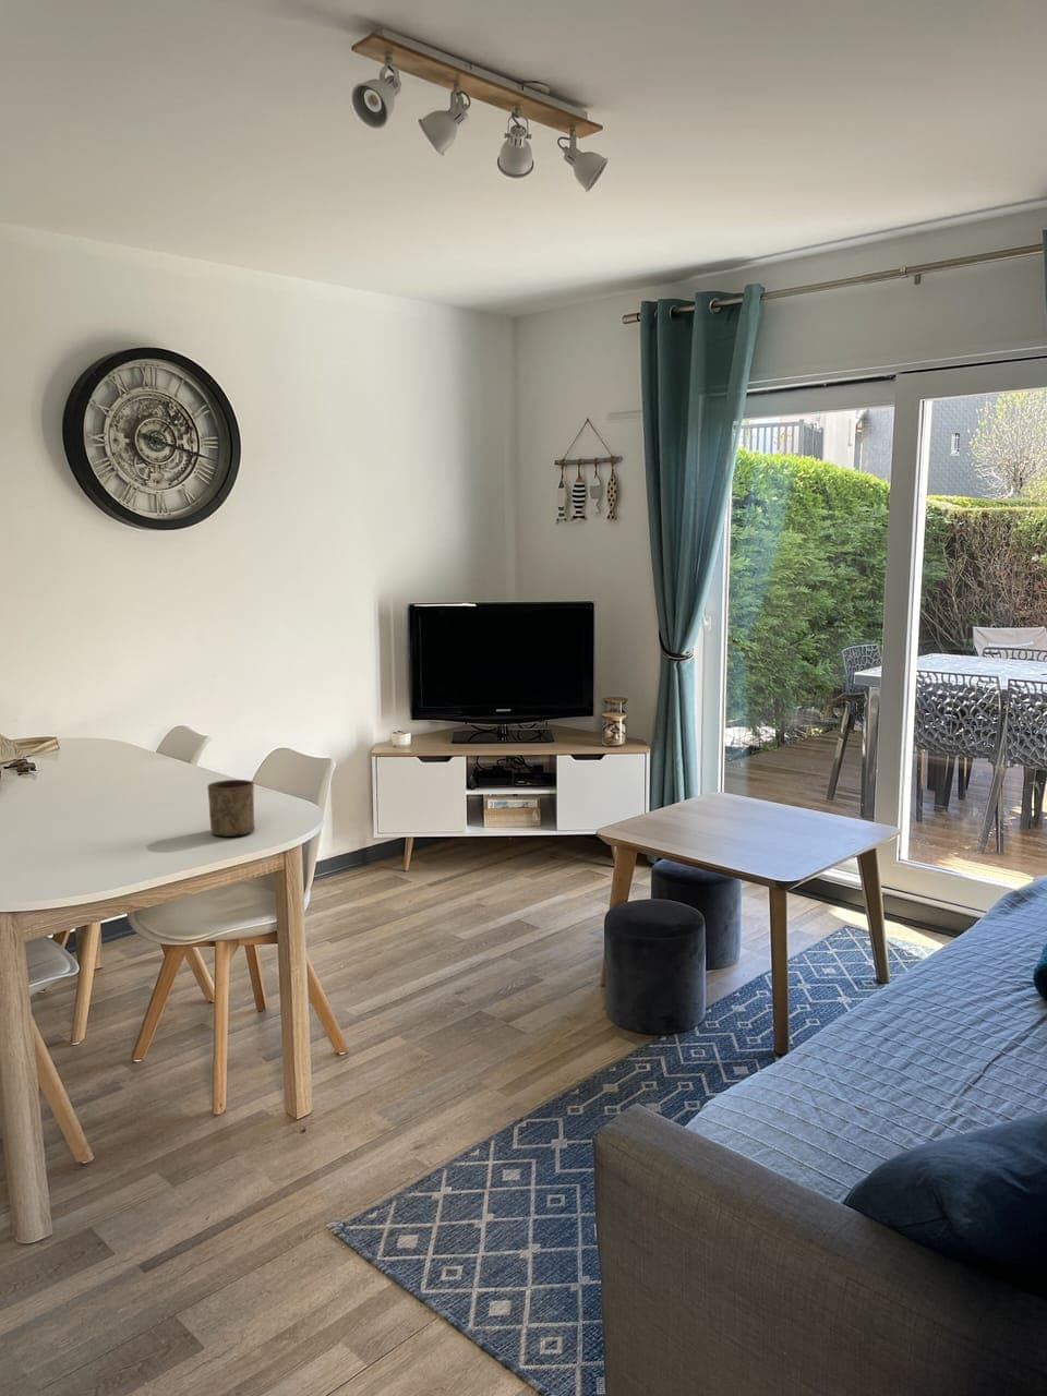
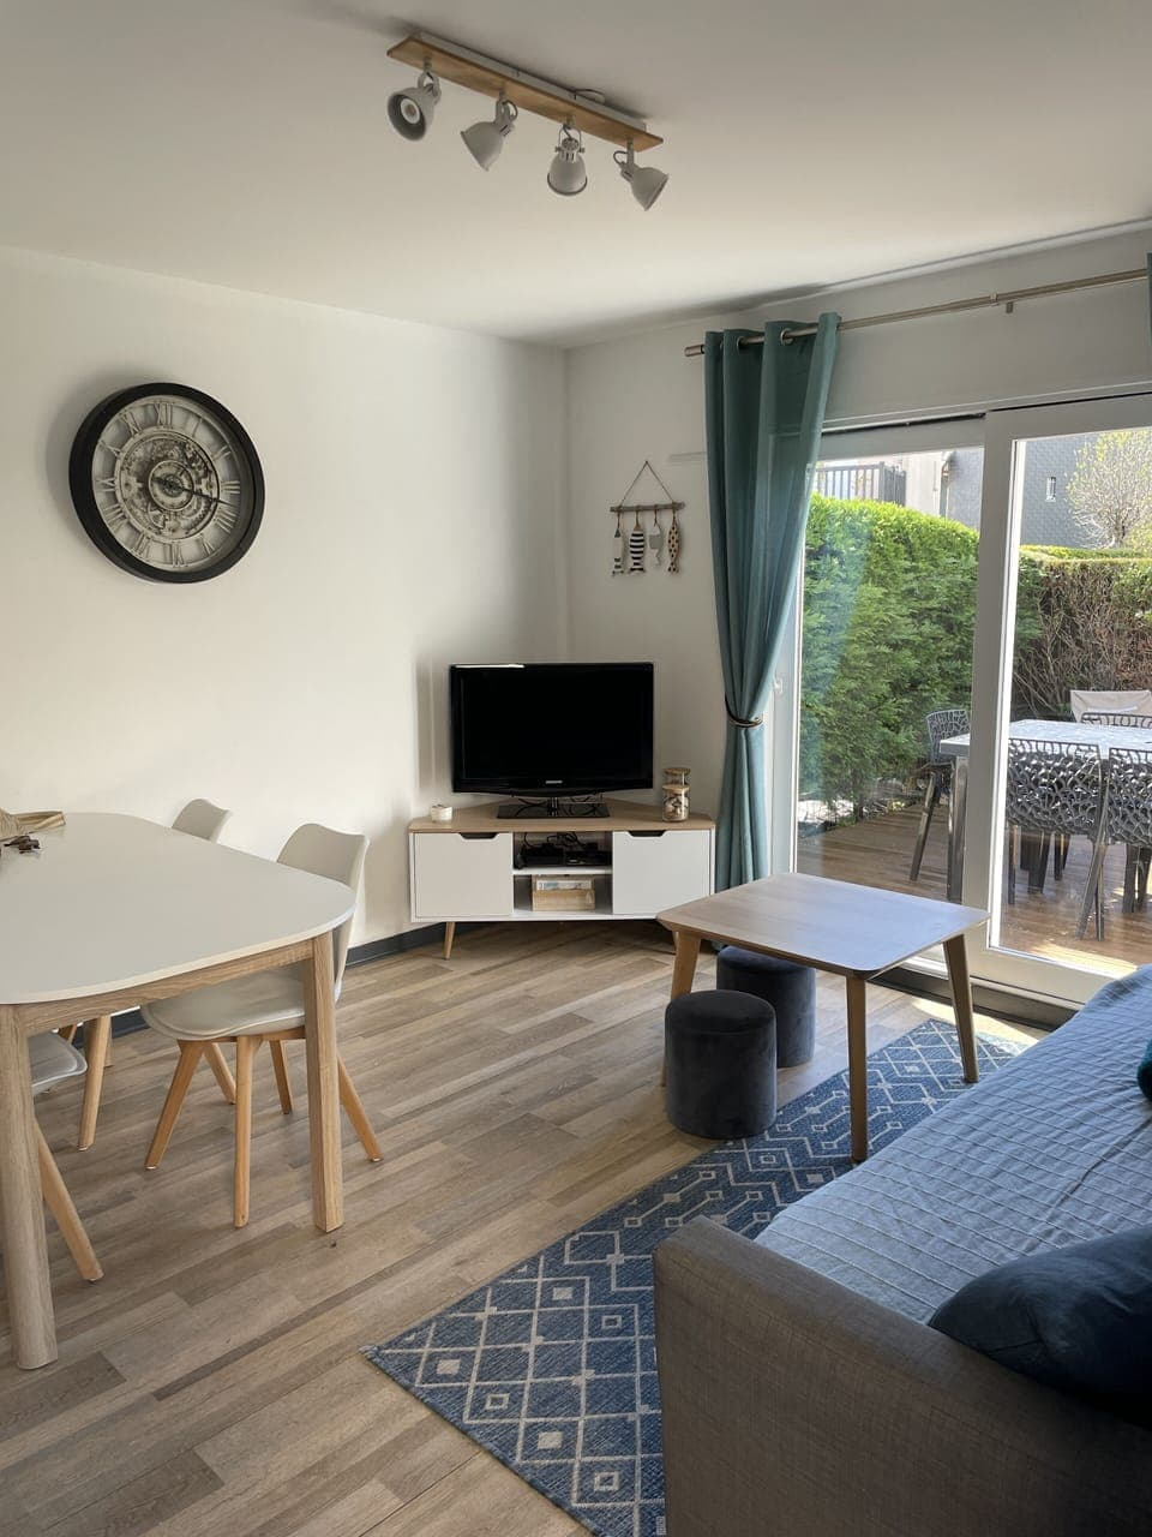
- cup [206,778,255,838]
